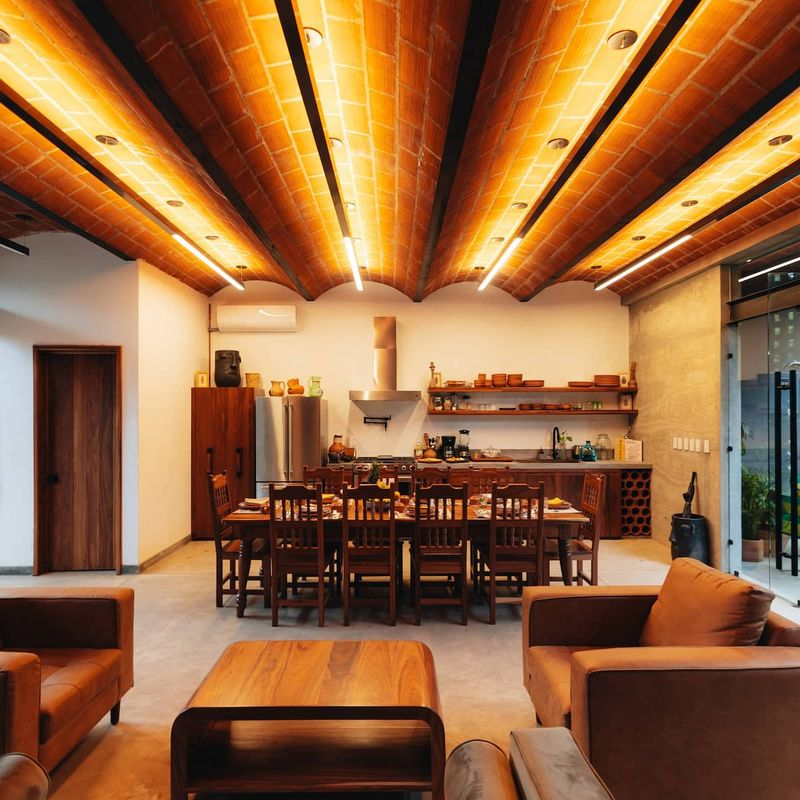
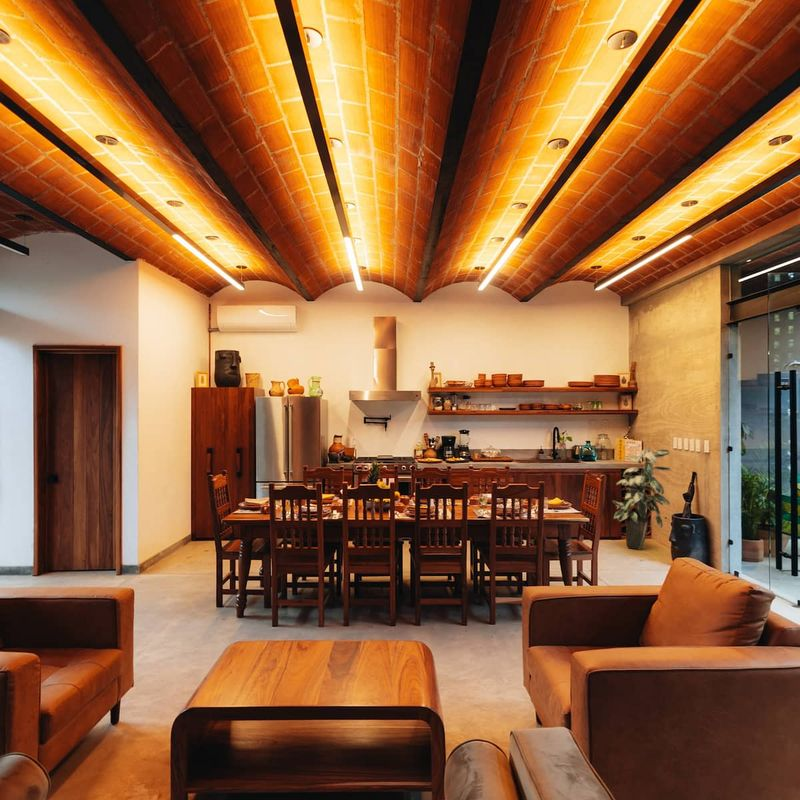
+ indoor plant [612,443,672,551]
